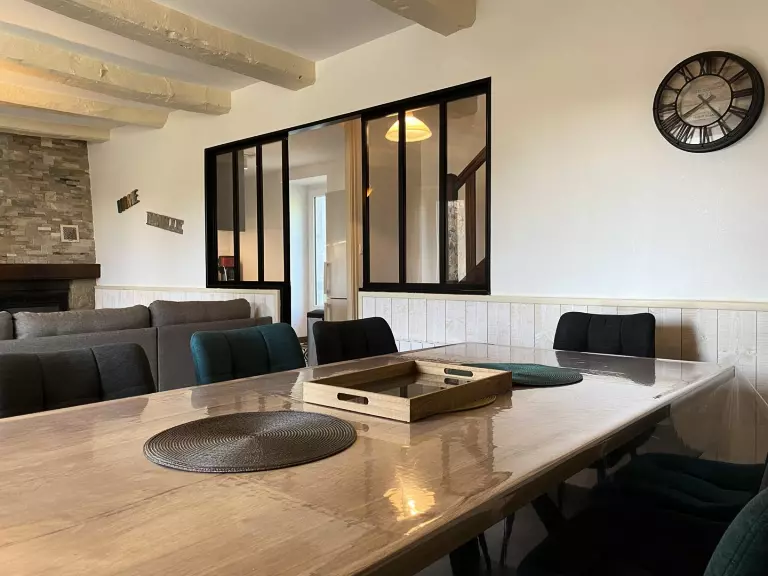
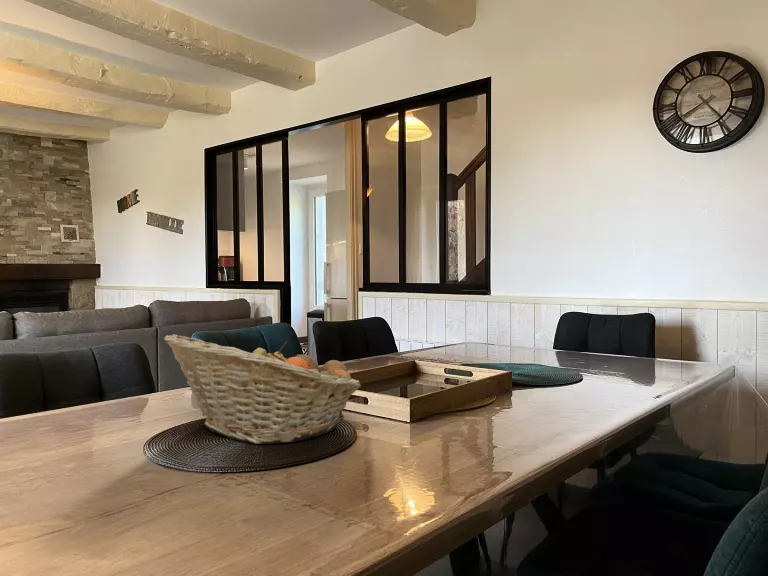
+ fruit basket [163,333,362,445]
